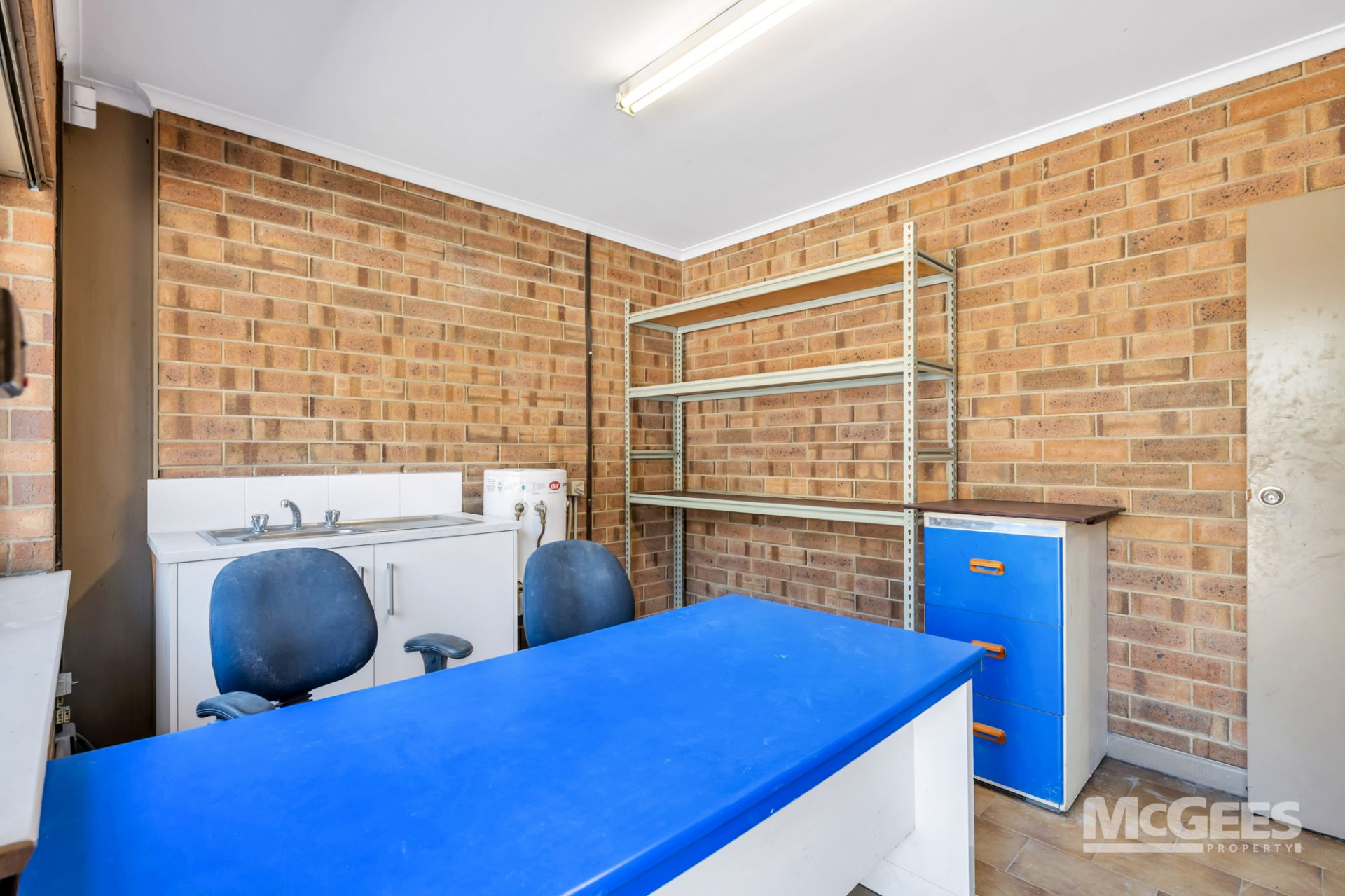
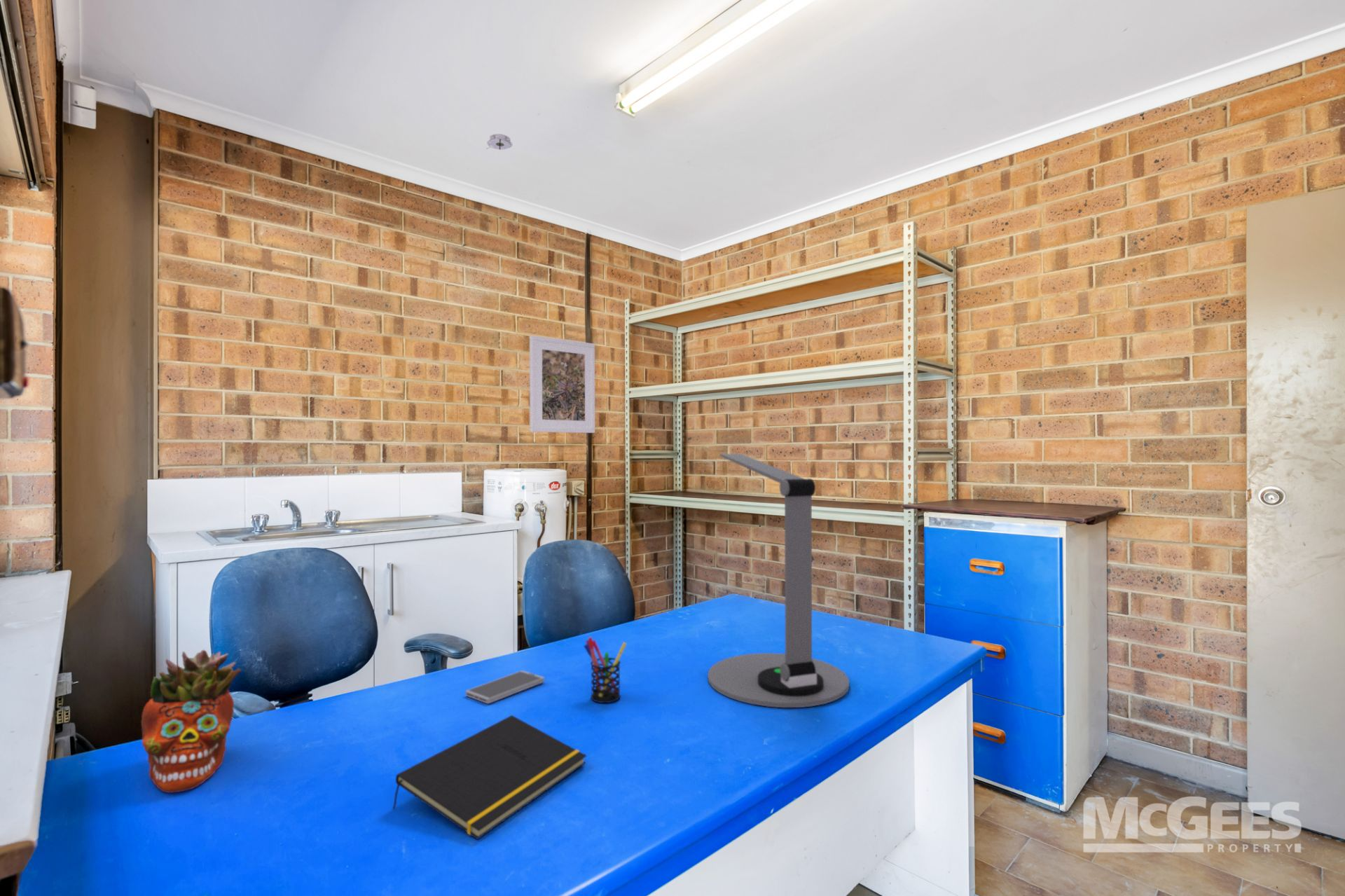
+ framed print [529,335,595,434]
+ succulent planter [141,649,242,794]
+ pen holder [583,637,627,703]
+ smoke detector [486,133,513,151]
+ desk lamp [708,453,850,708]
+ smartphone [465,670,545,704]
+ notepad [392,715,587,840]
